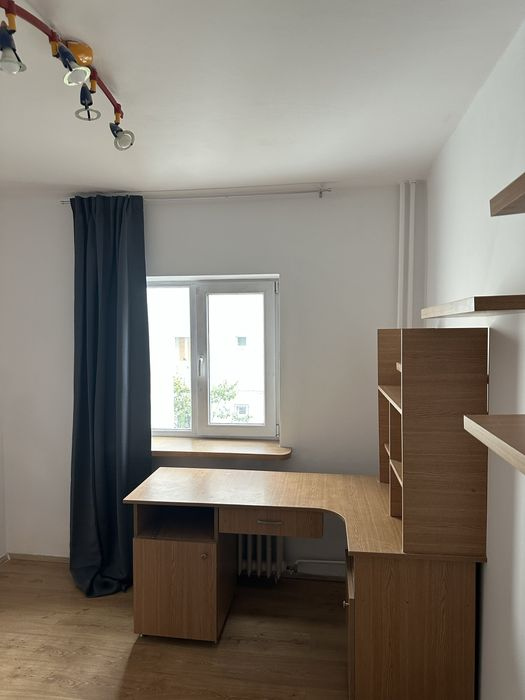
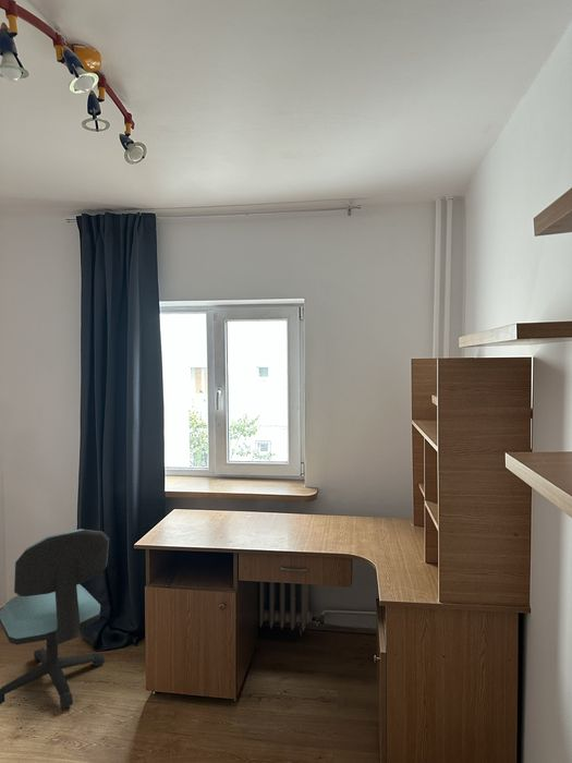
+ office chair [0,529,110,711]
